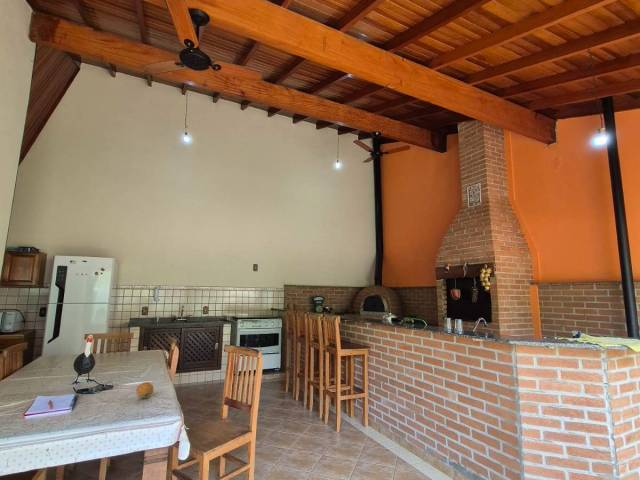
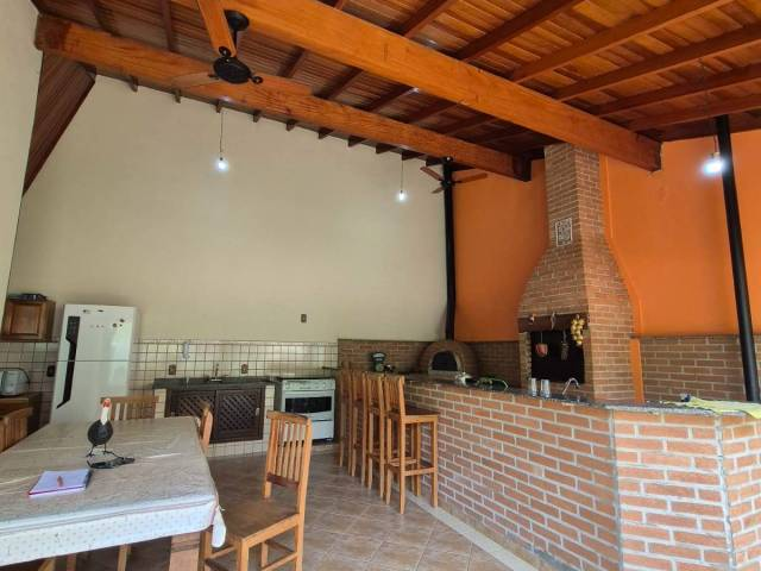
- fruit [135,381,155,400]
